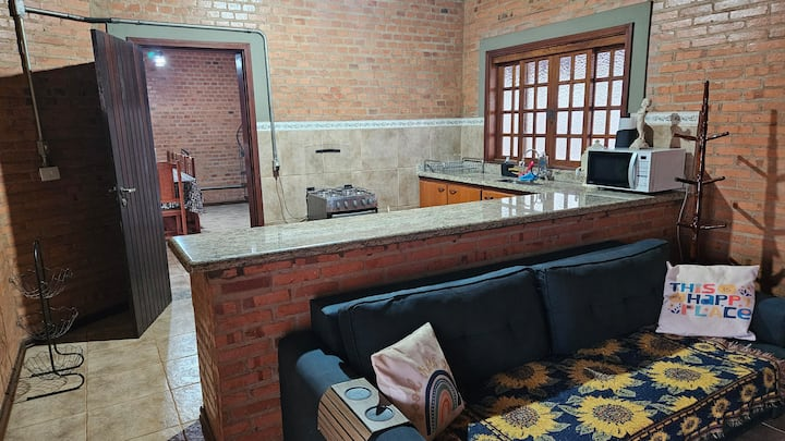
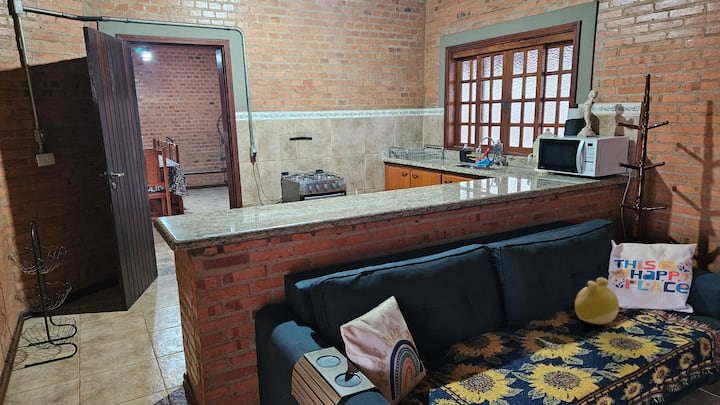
+ plush toy [574,277,620,325]
